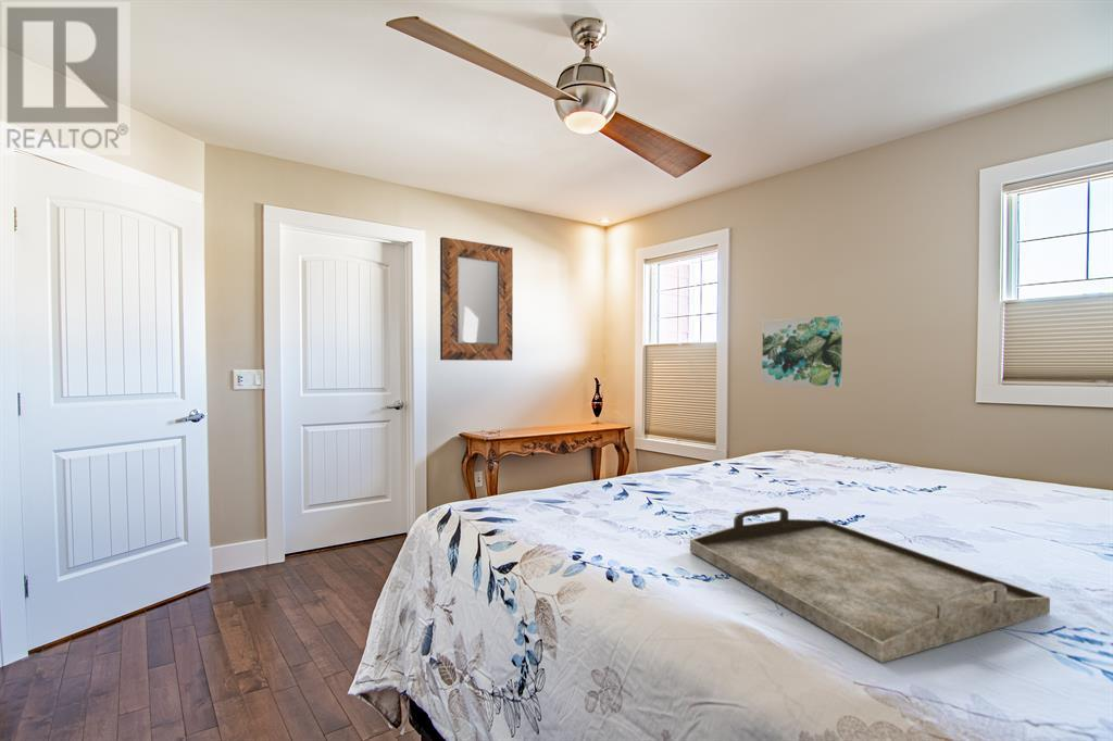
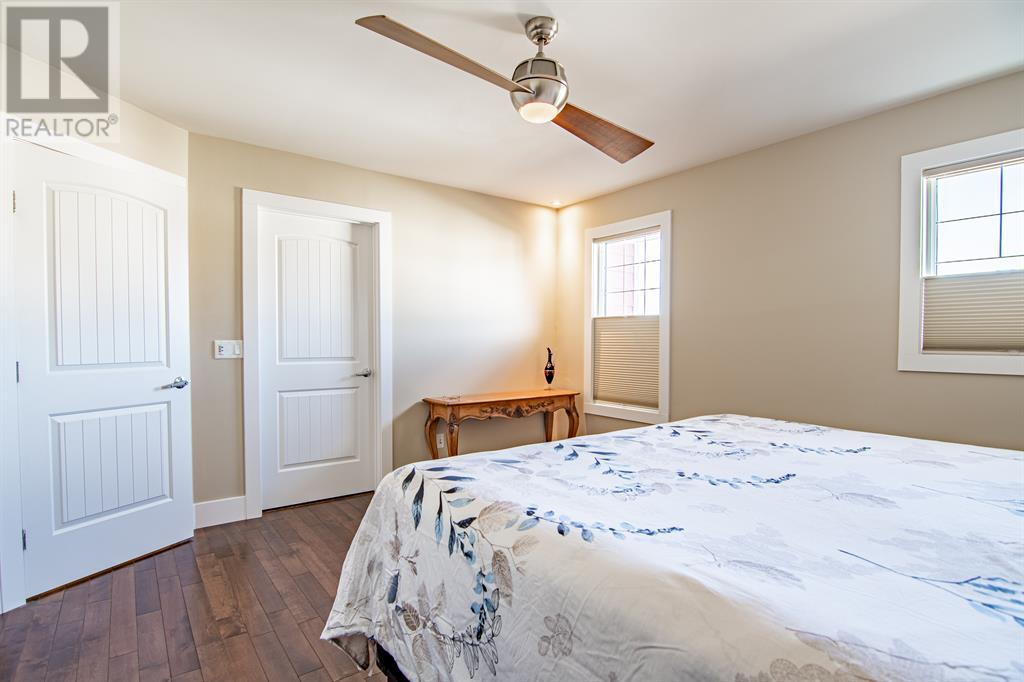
- wall art [761,315,843,389]
- home mirror [439,236,514,362]
- serving tray [689,505,1051,664]
